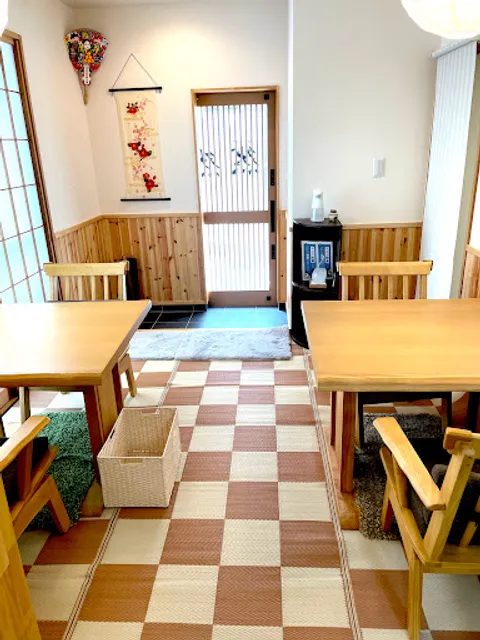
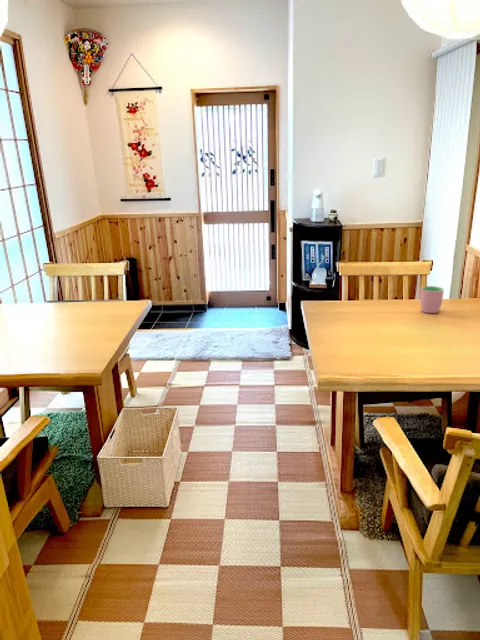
+ cup [419,285,445,314]
